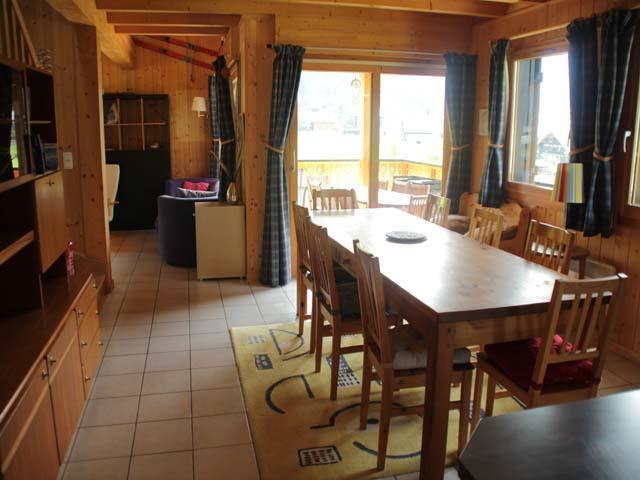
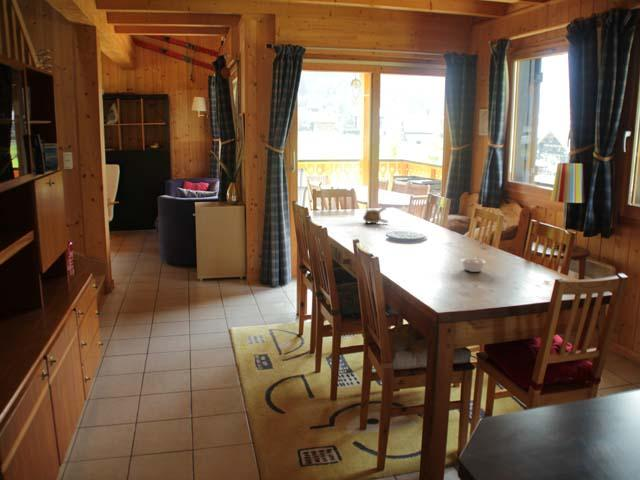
+ teapot [362,206,389,224]
+ legume [460,255,487,273]
